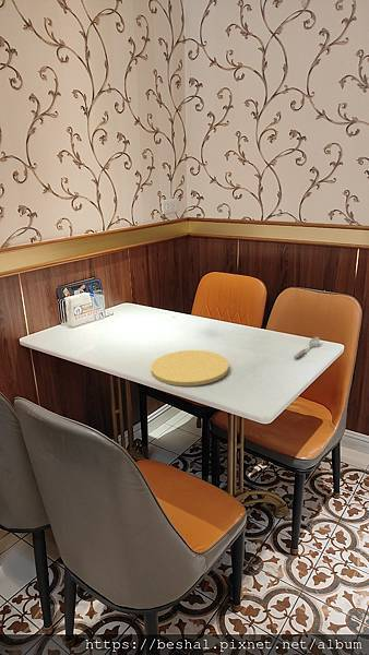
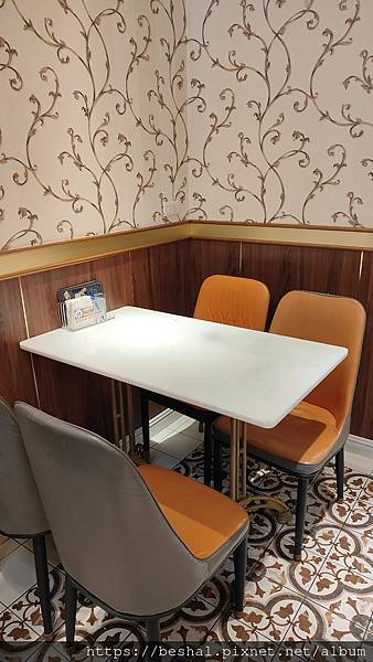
- plate [150,349,230,386]
- spoon [293,336,321,359]
